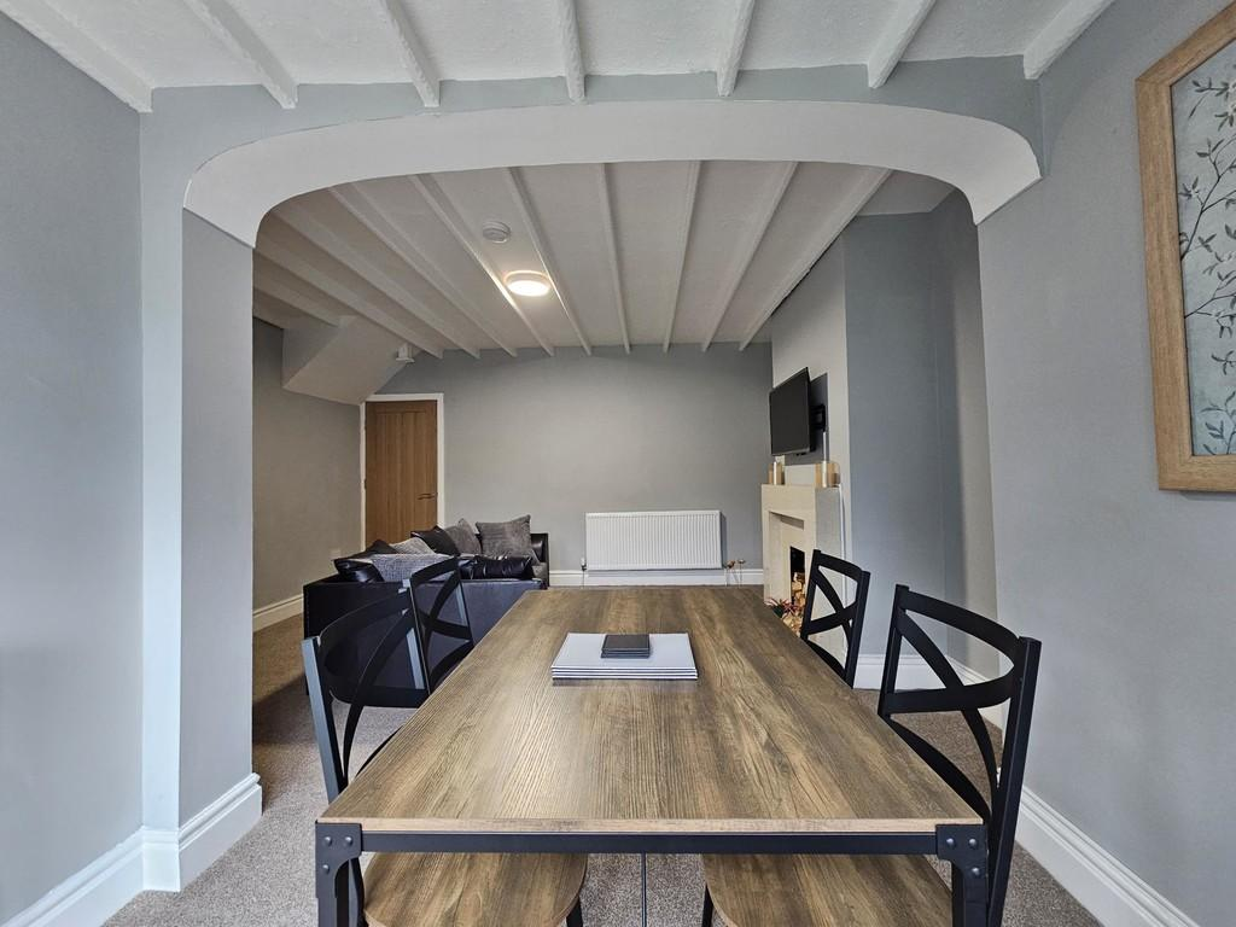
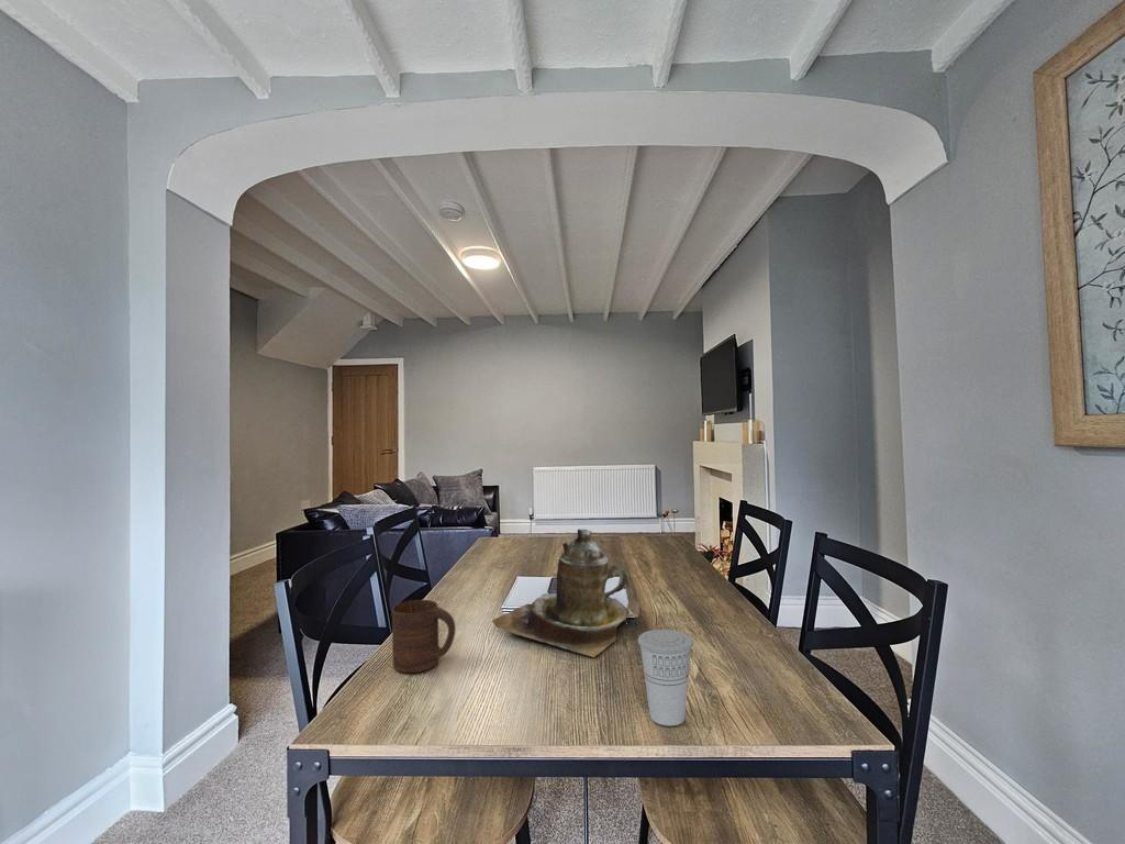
+ cup [391,599,456,674]
+ teapot [491,528,642,658]
+ cup [637,629,694,726]
